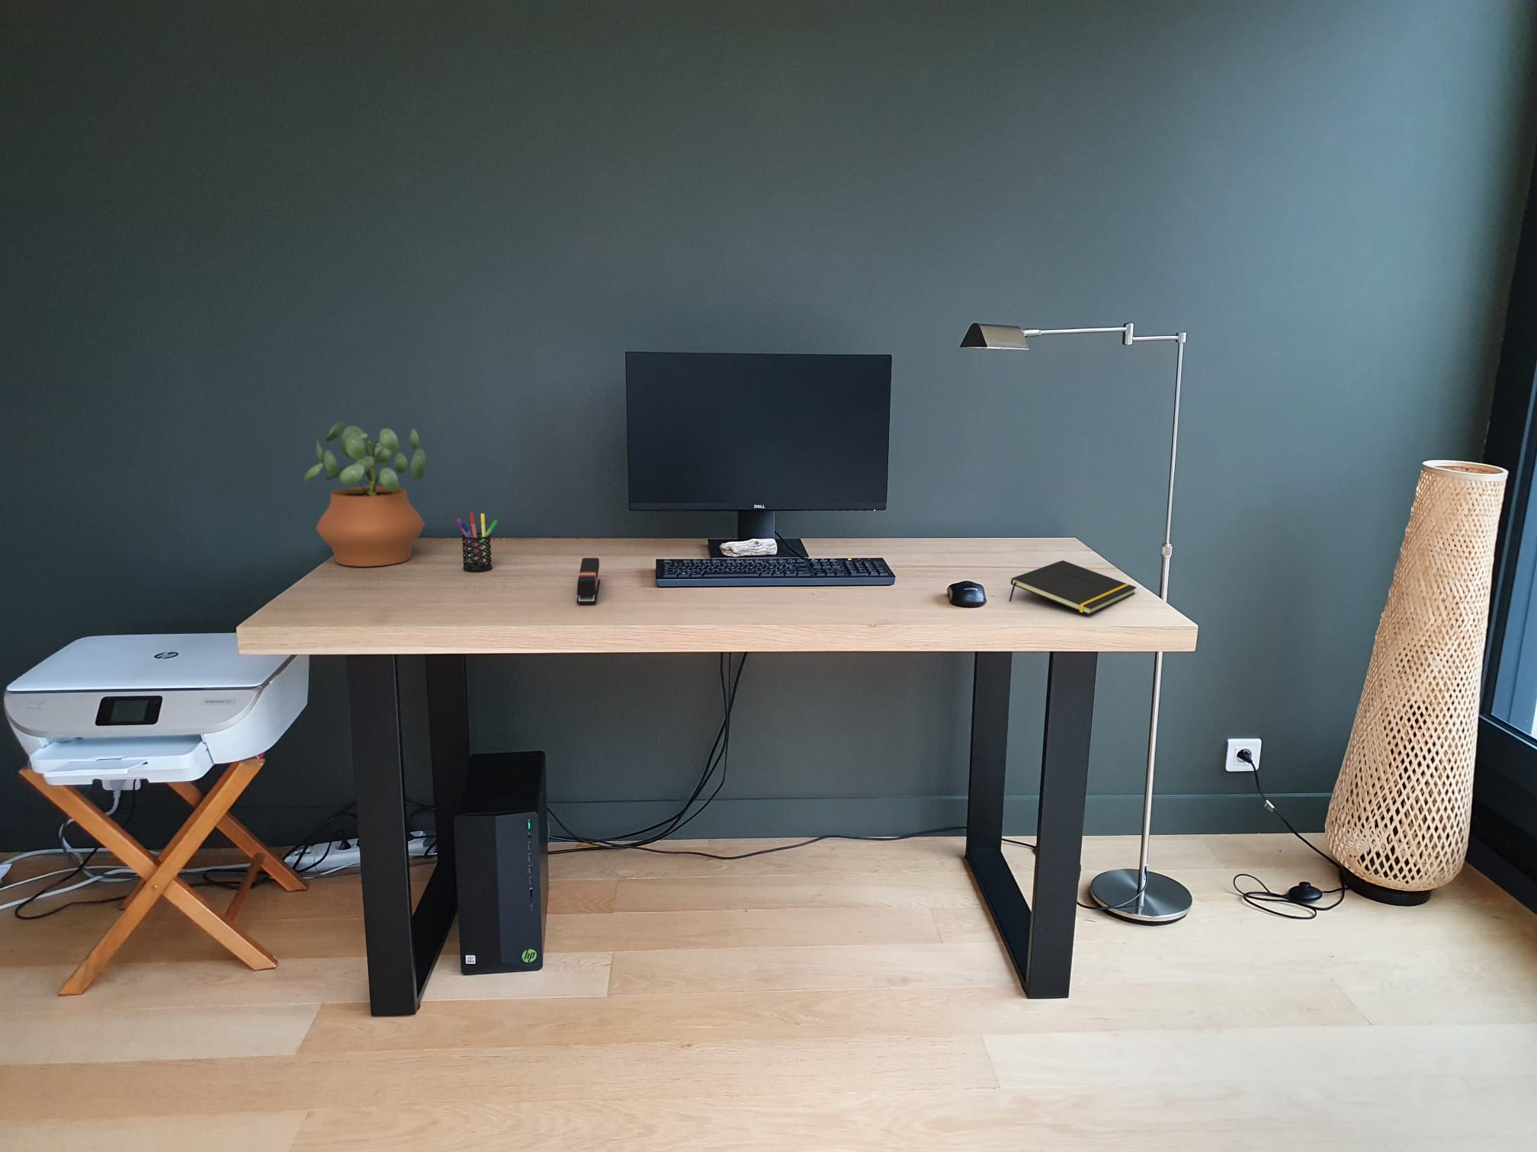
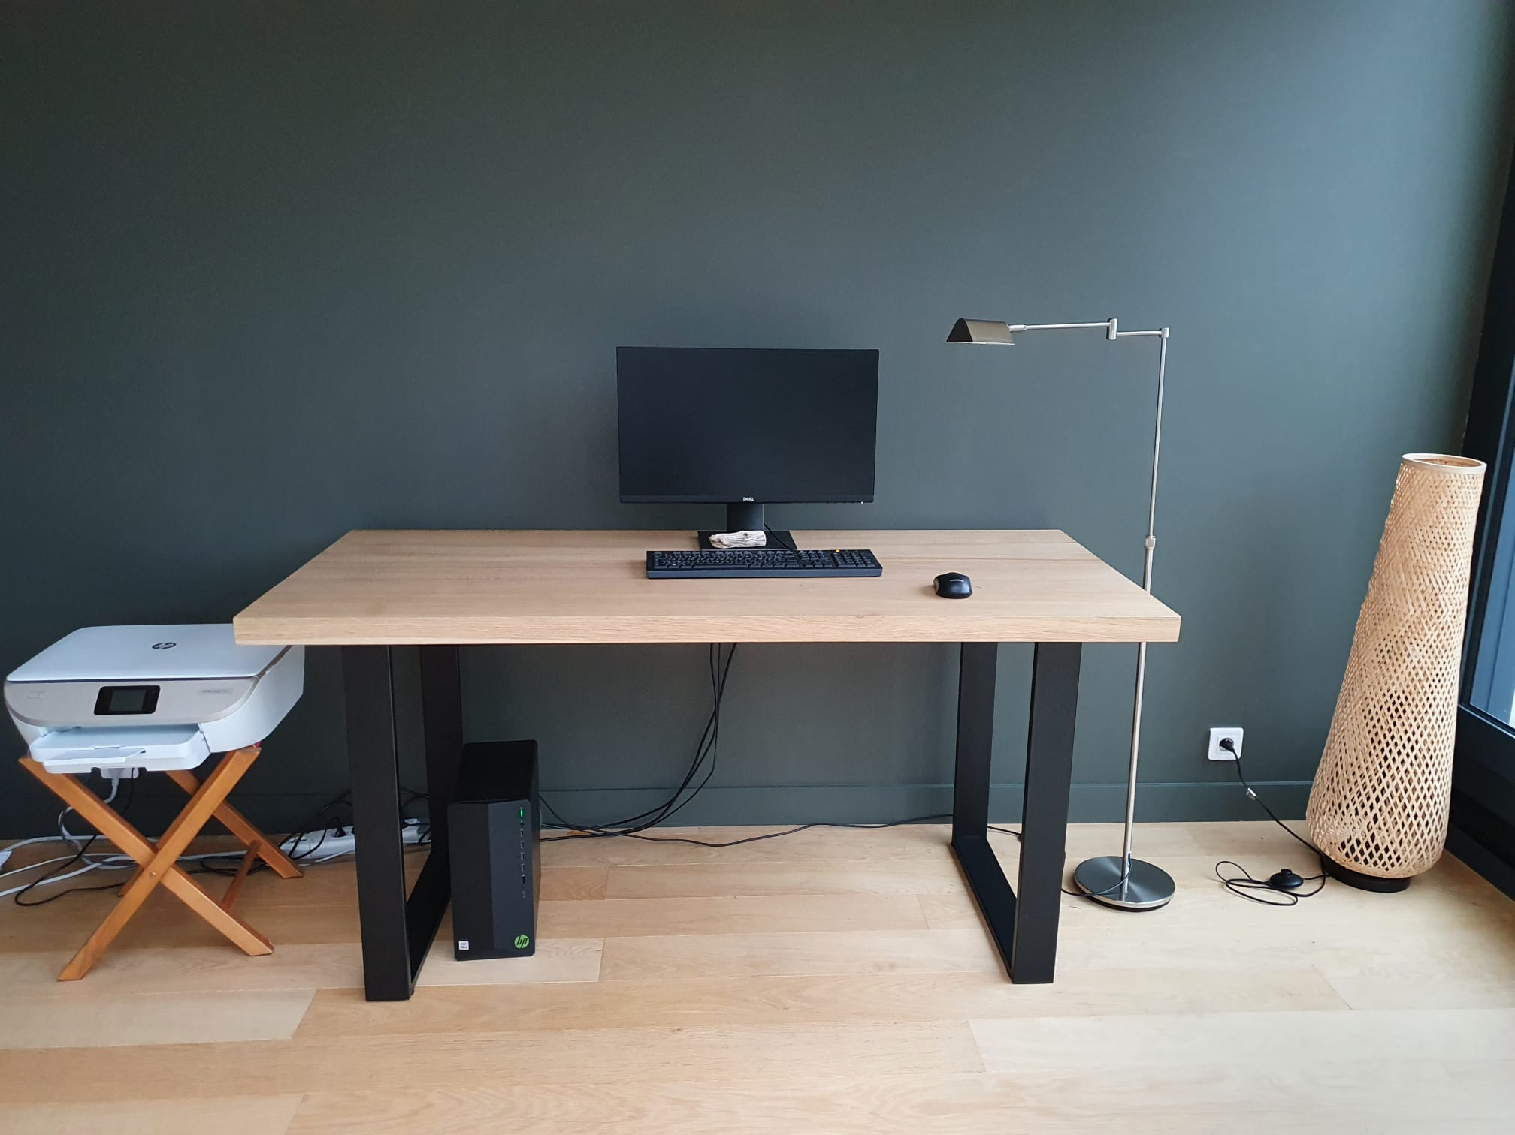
- stapler [576,557,600,604]
- pen holder [455,512,499,572]
- potted plant [303,420,427,568]
- notepad [1008,560,1138,616]
